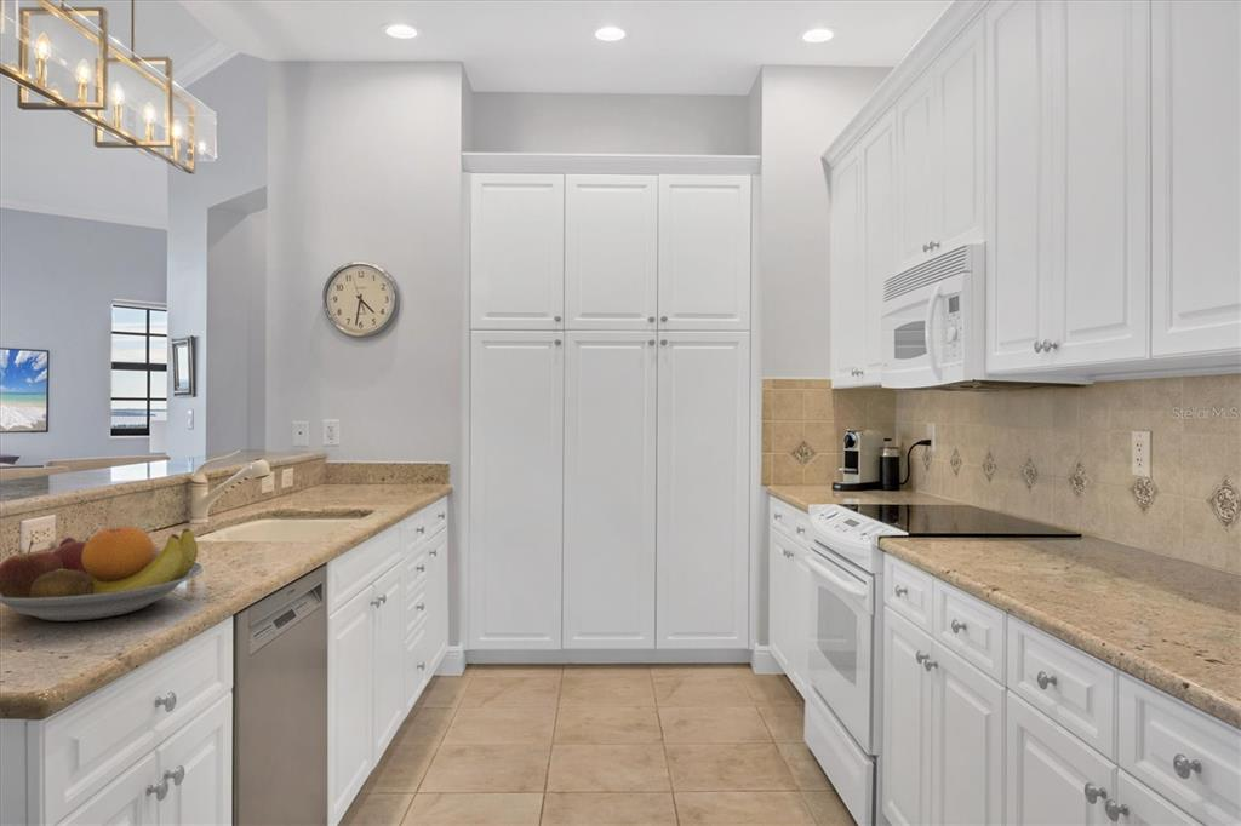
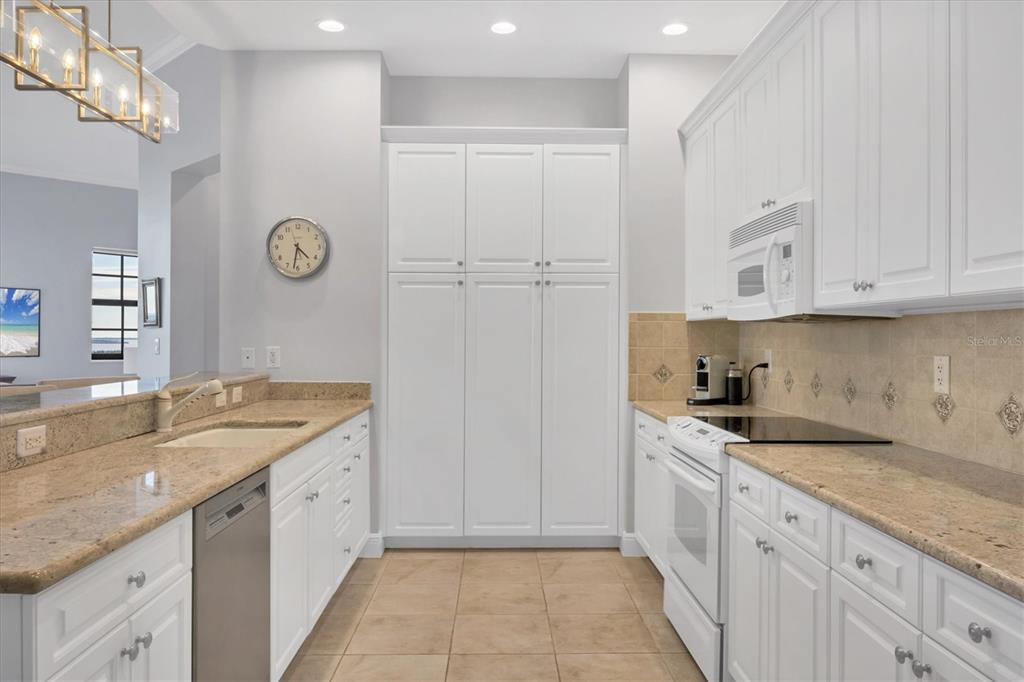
- fruit bowl [0,526,206,623]
